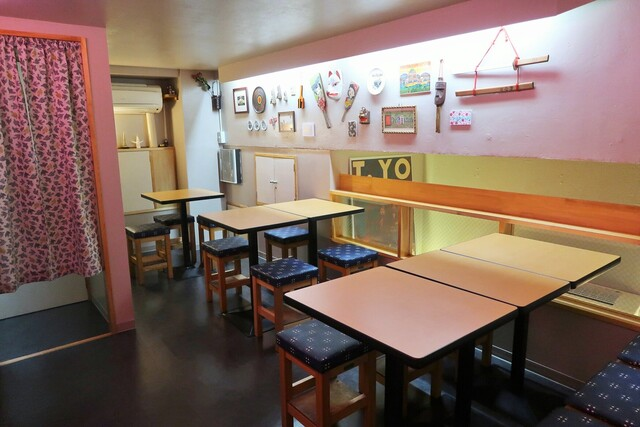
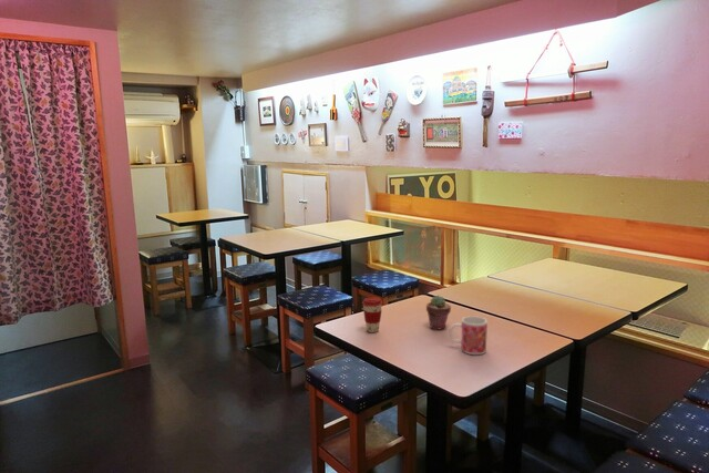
+ mug [449,315,489,356]
+ potted succulent [425,295,452,330]
+ coffee cup [361,296,383,333]
